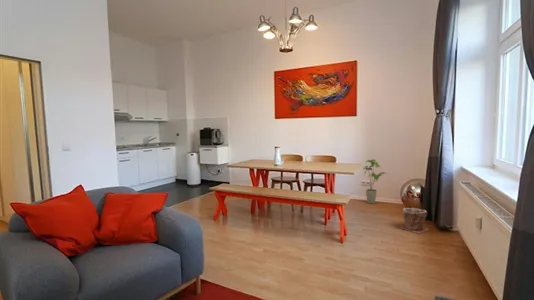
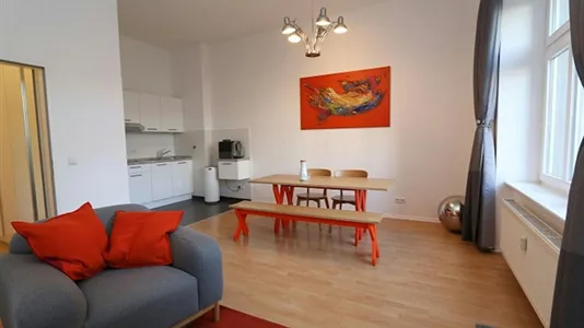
- house plant [362,158,388,205]
- plant pot [400,207,430,235]
